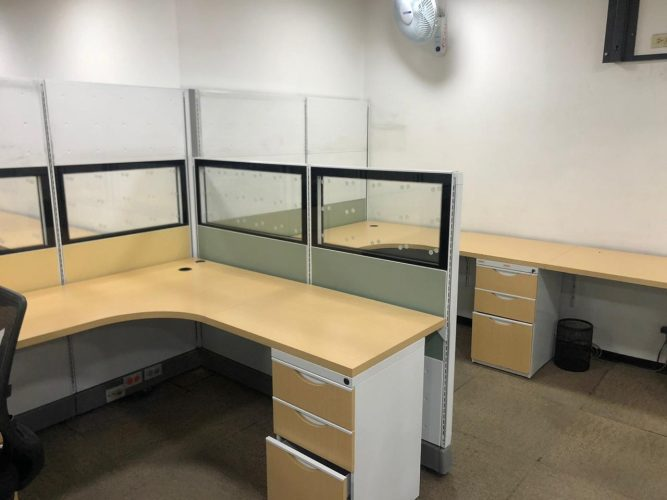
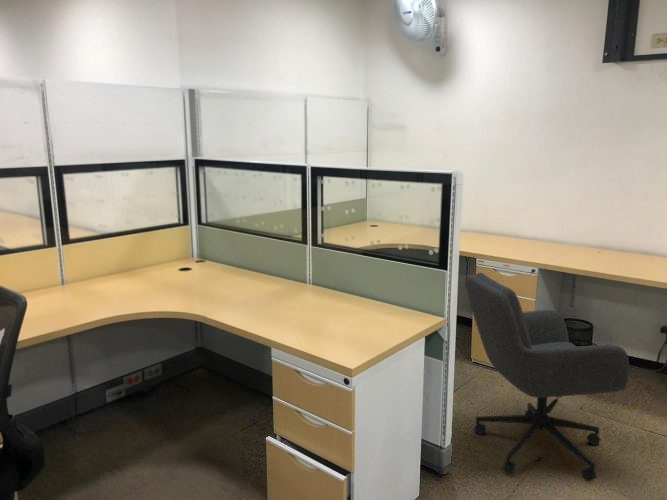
+ office chair [465,271,630,482]
